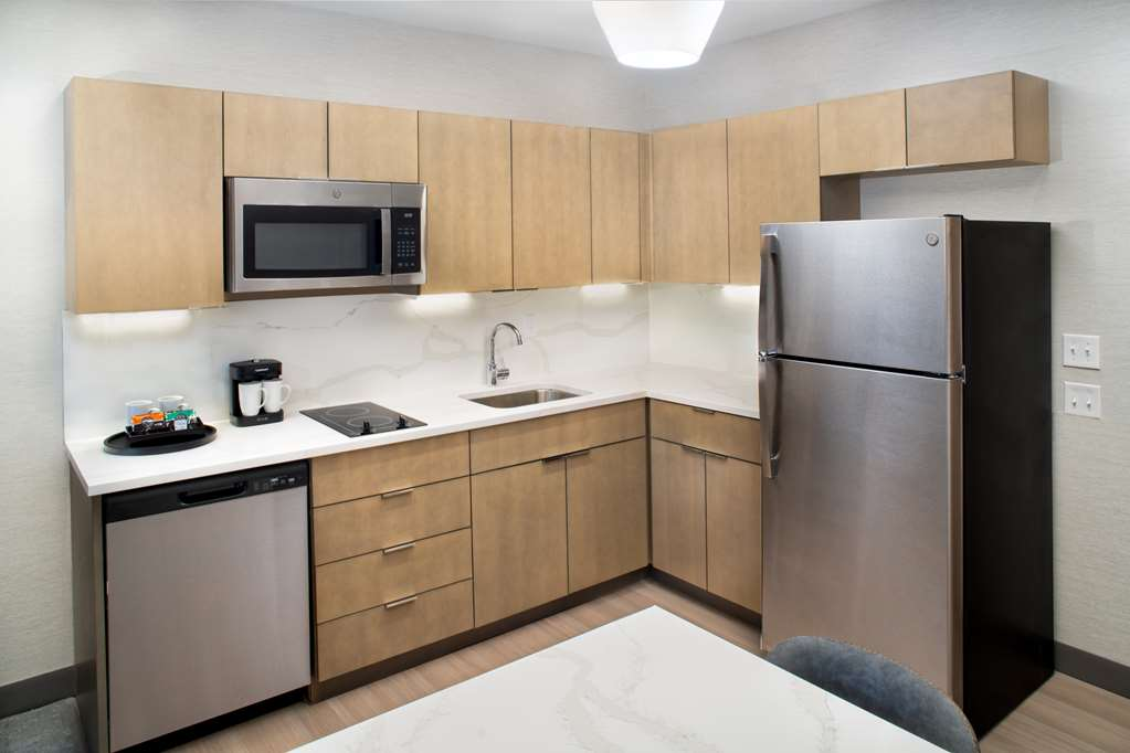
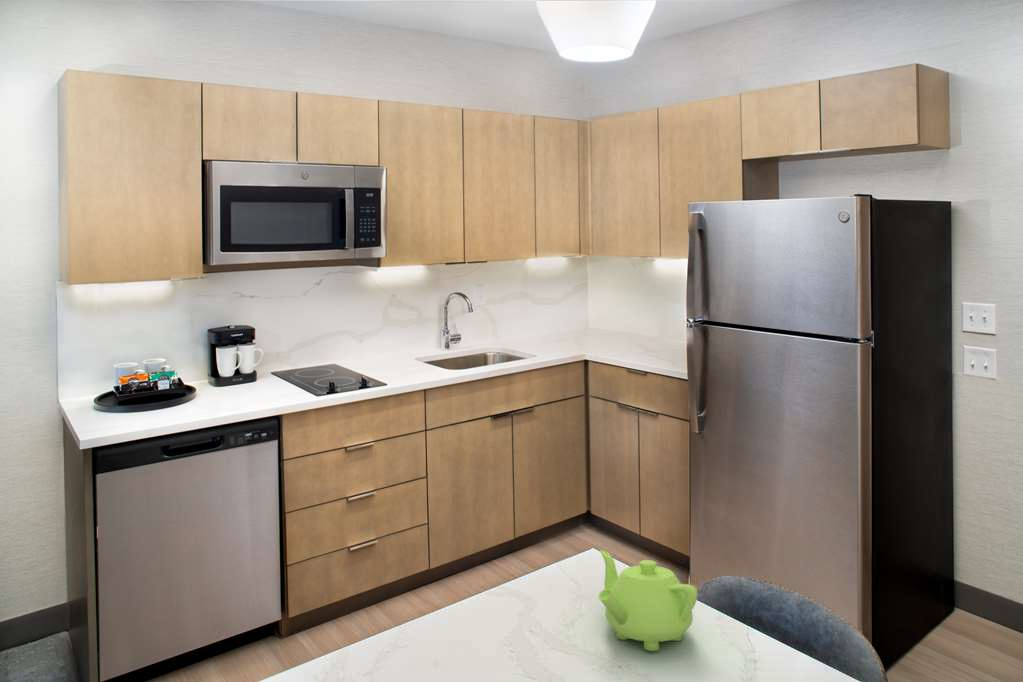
+ teapot [598,549,699,652]
